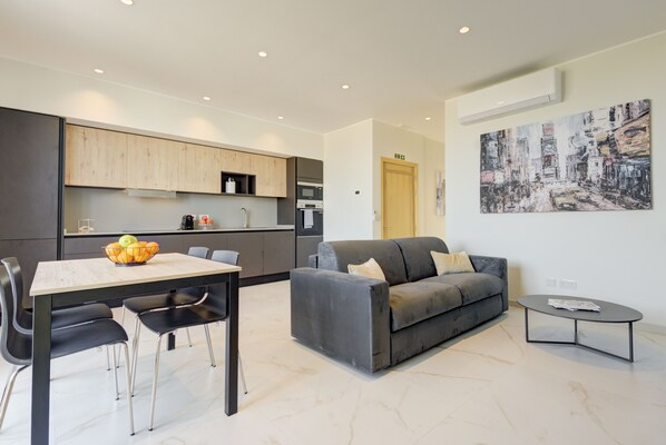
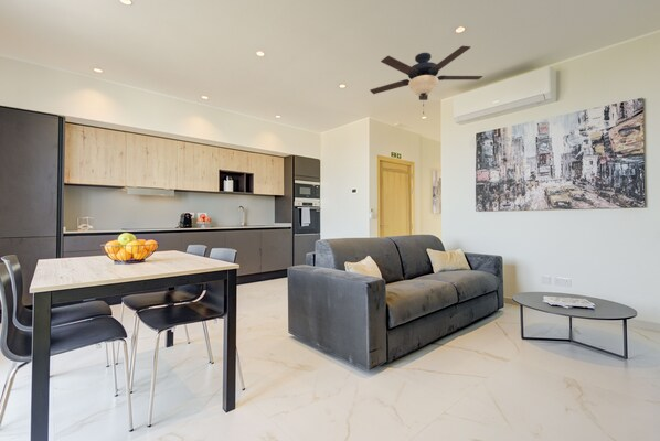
+ ceiling fan [369,45,483,115]
